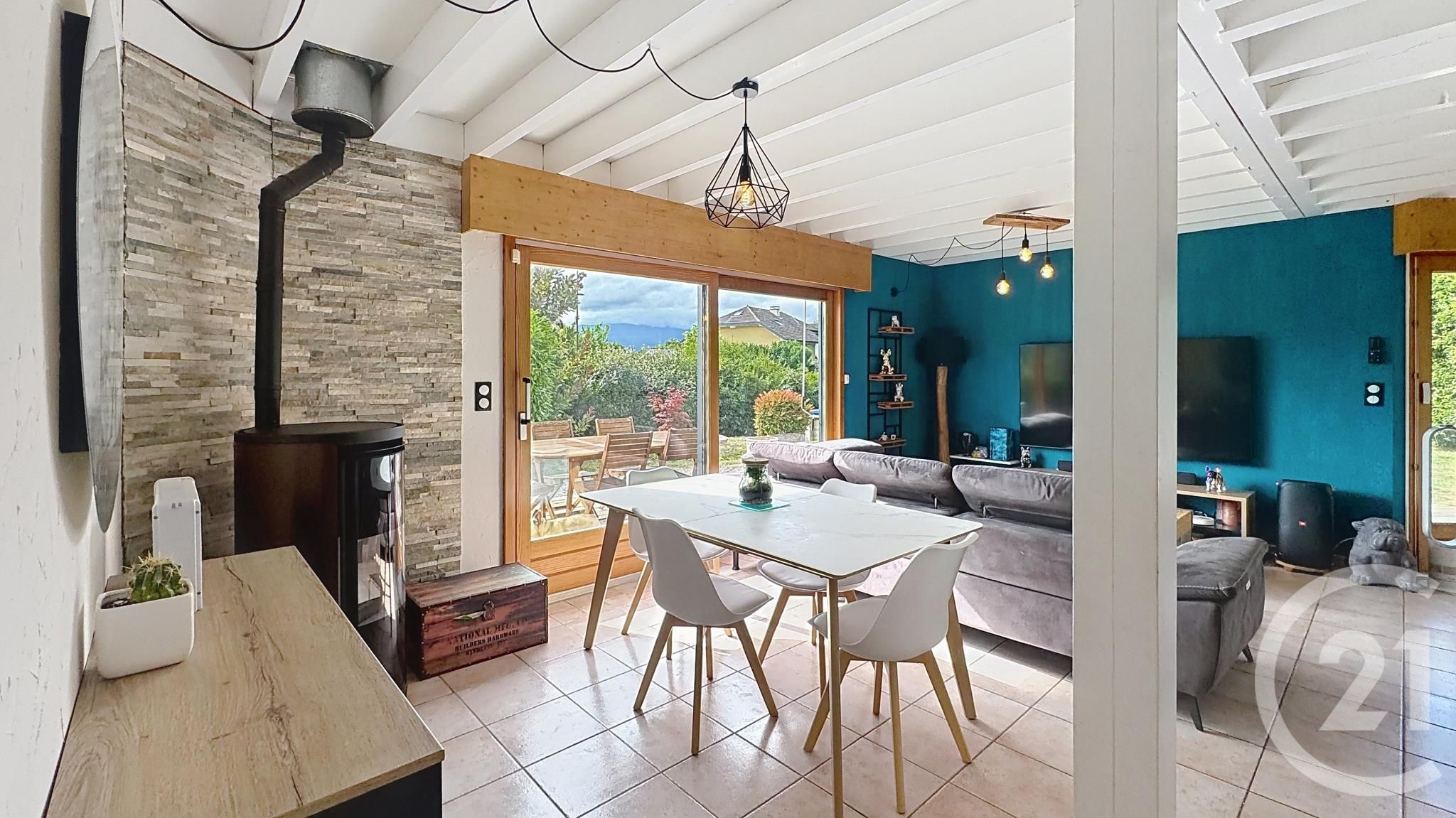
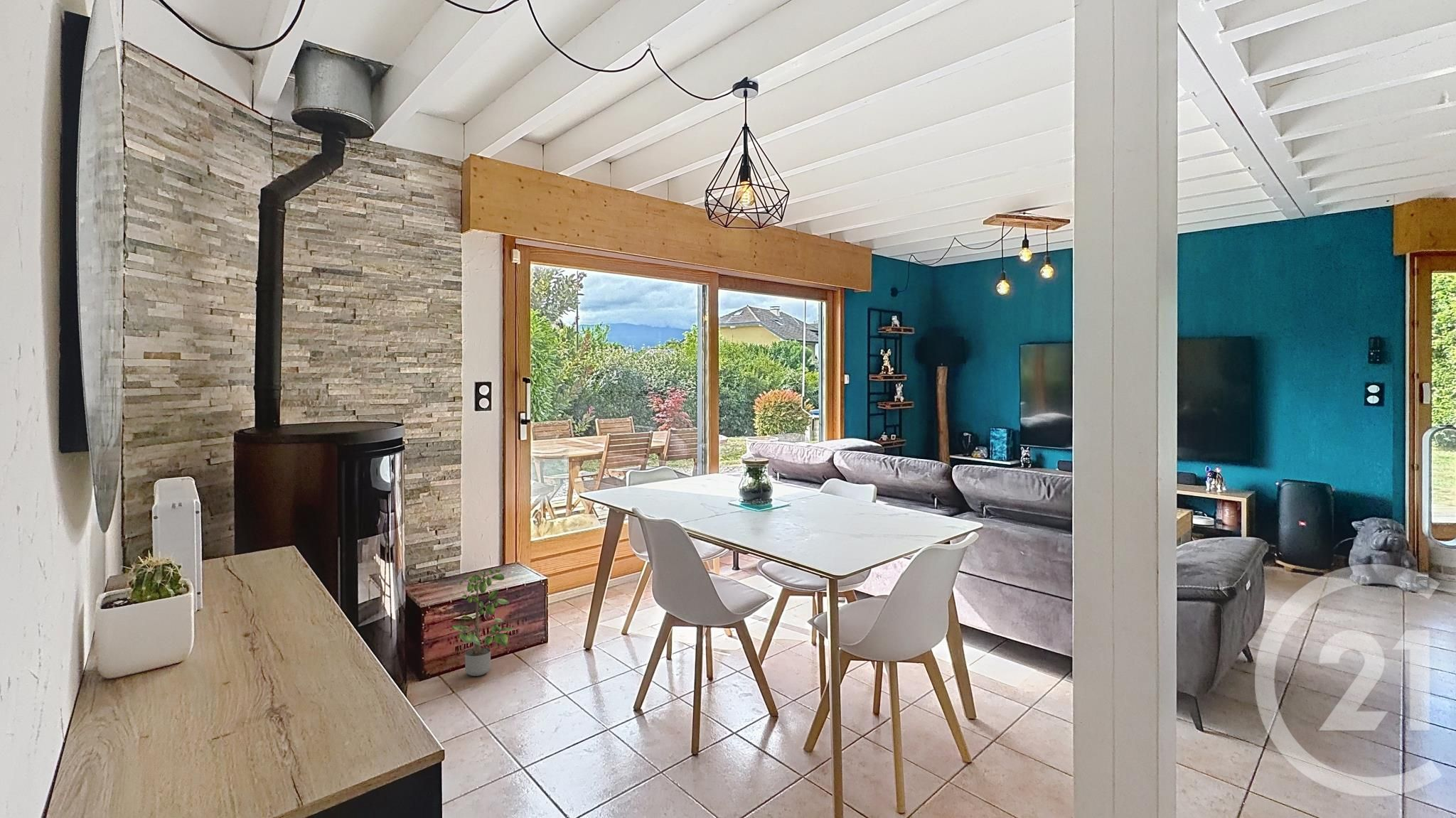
+ potted plant [451,565,515,677]
